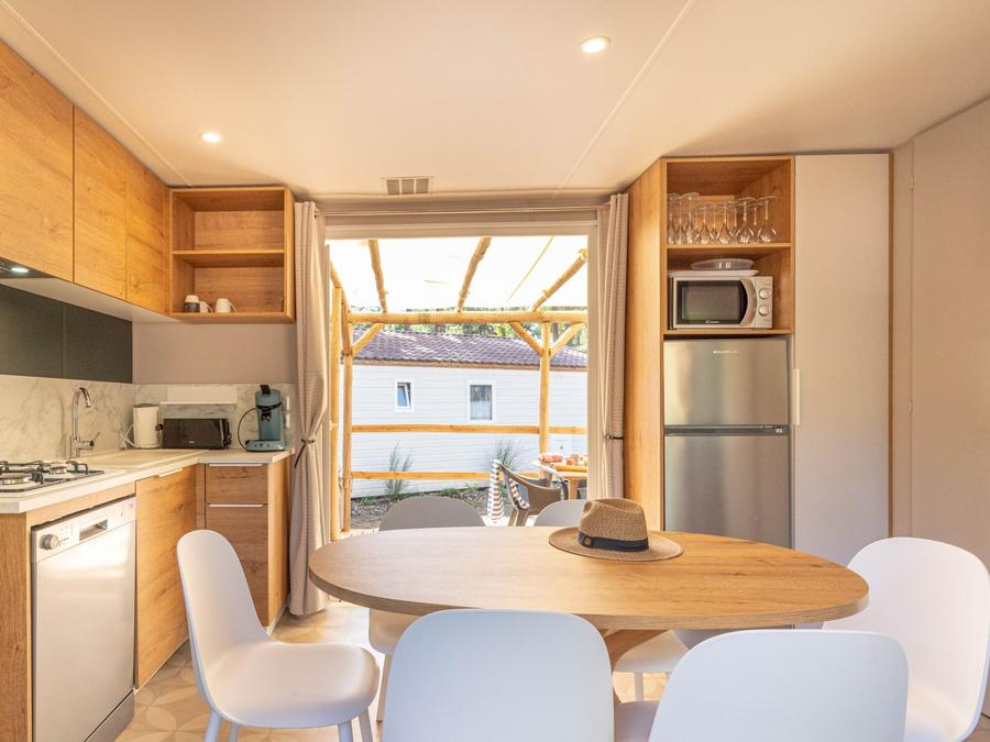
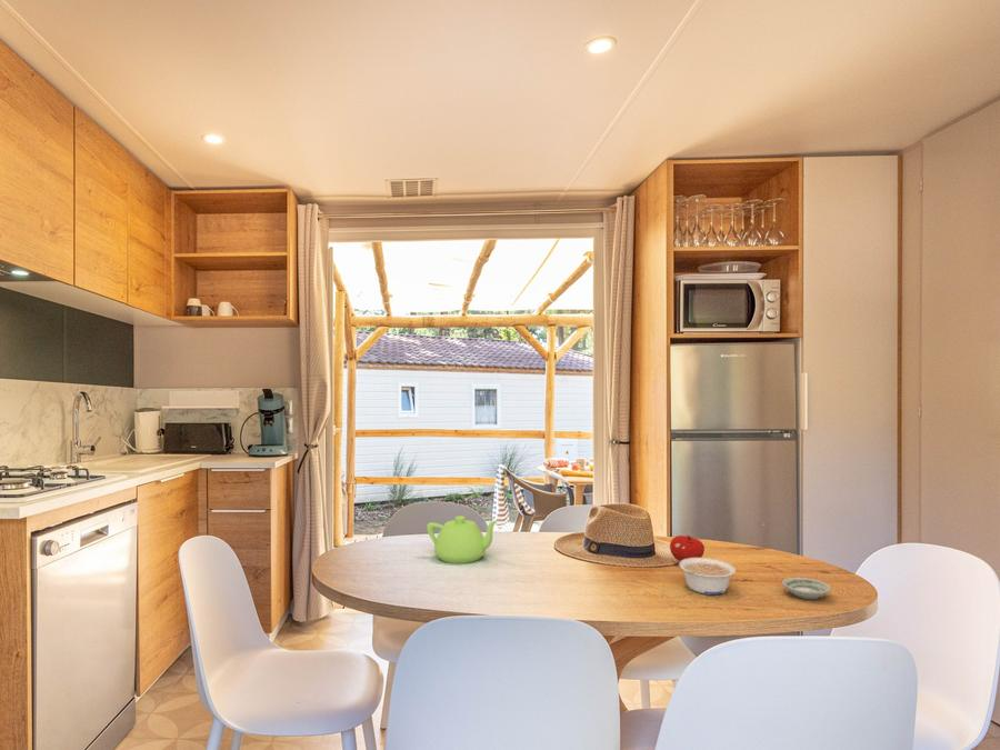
+ saucer [781,577,832,600]
+ legume [678,557,737,596]
+ fruit [669,534,706,562]
+ teapot [426,514,500,564]
